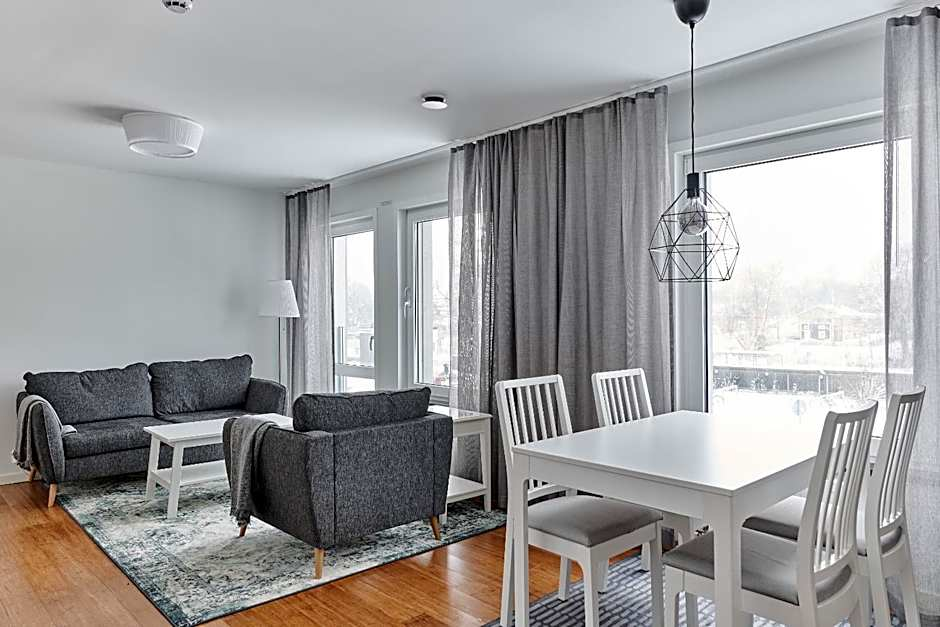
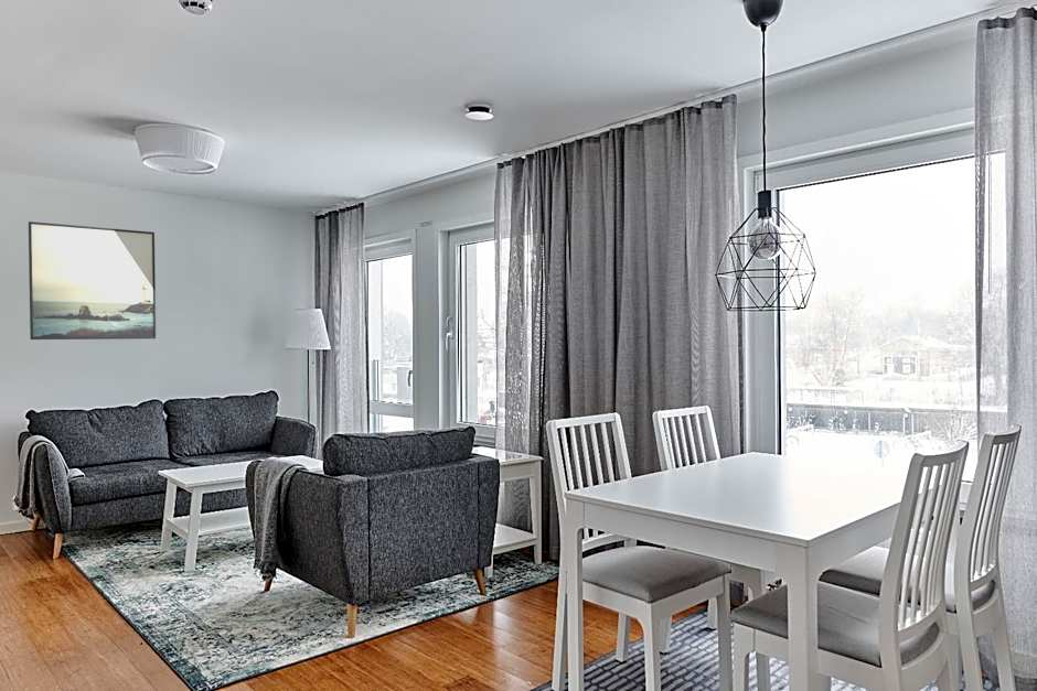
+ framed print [28,220,157,341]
